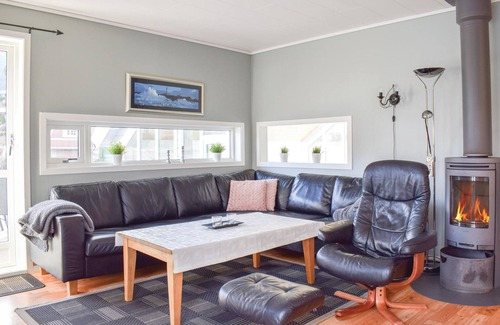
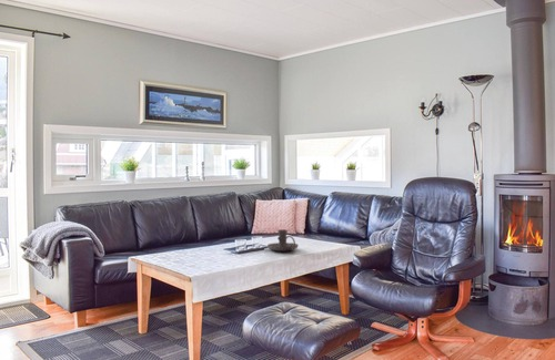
+ candle holder [266,228,300,253]
